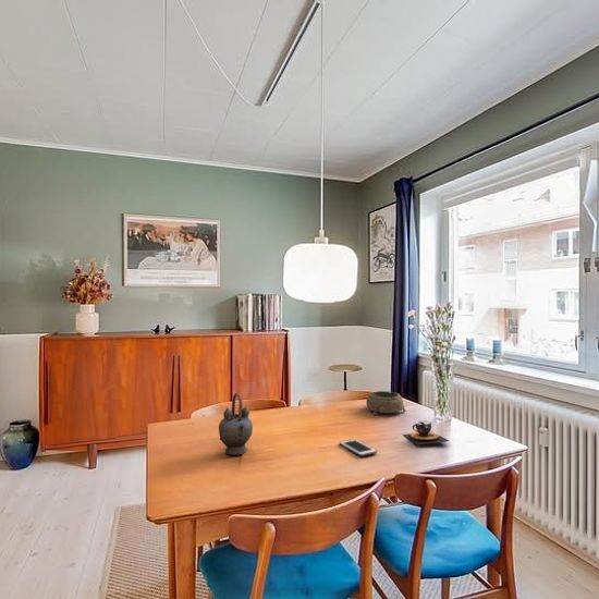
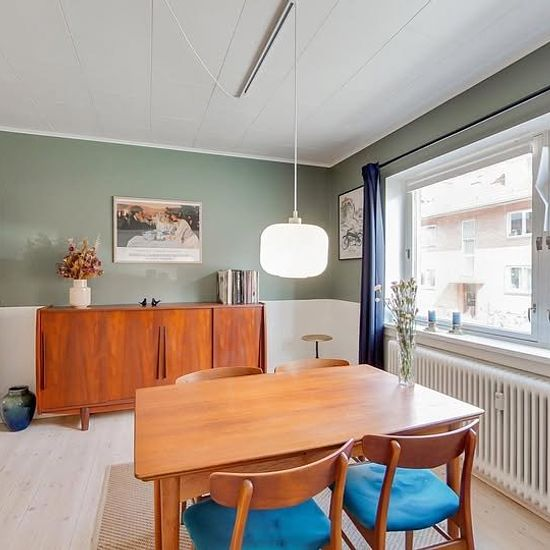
- teapot [218,392,254,456]
- teacup [402,419,450,445]
- cell phone [339,438,378,457]
- decorative bowl [365,390,407,416]
